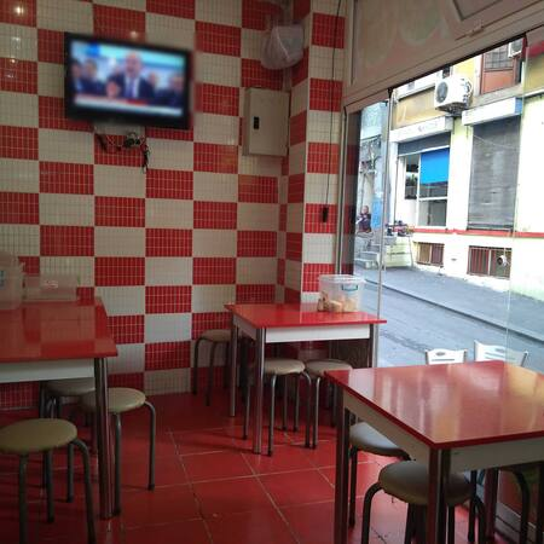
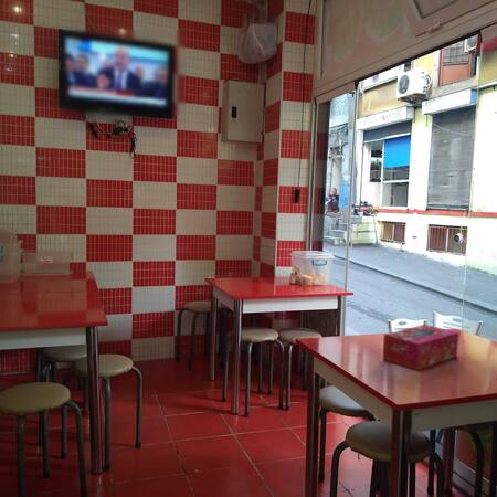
+ tissue box [381,324,459,371]
